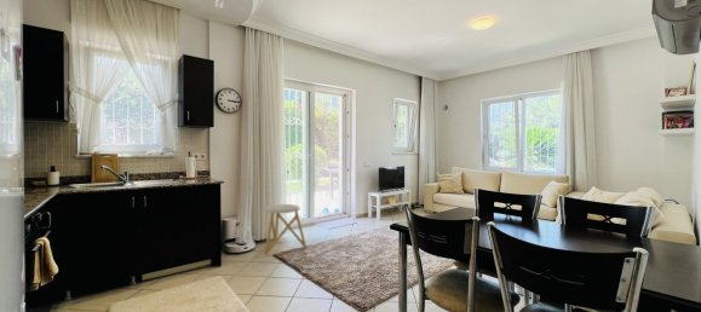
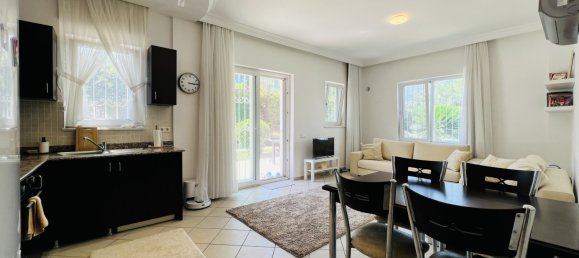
- stool [263,203,308,256]
